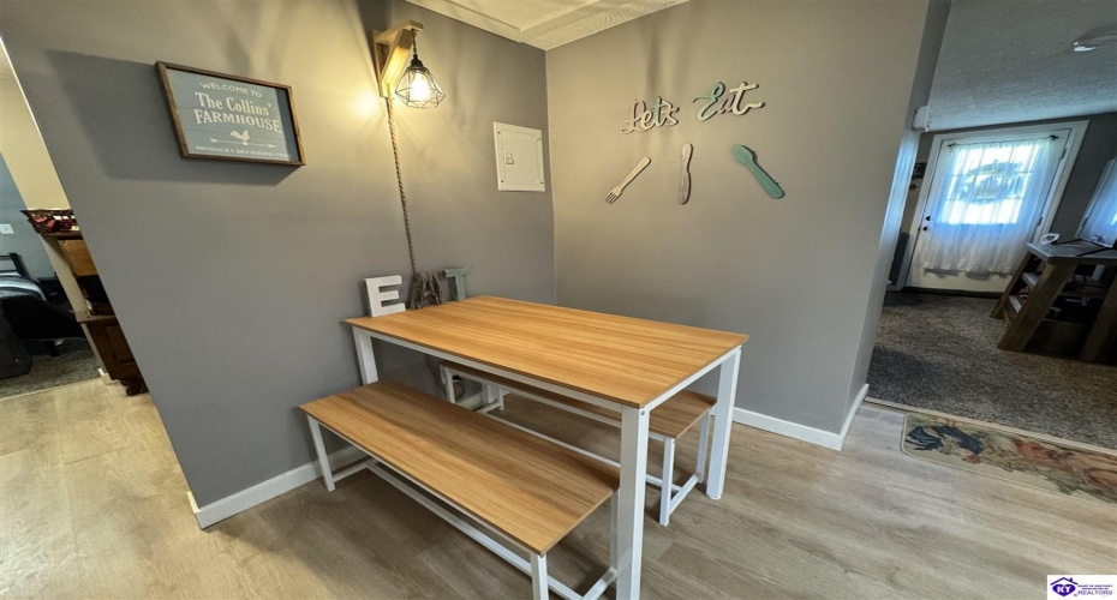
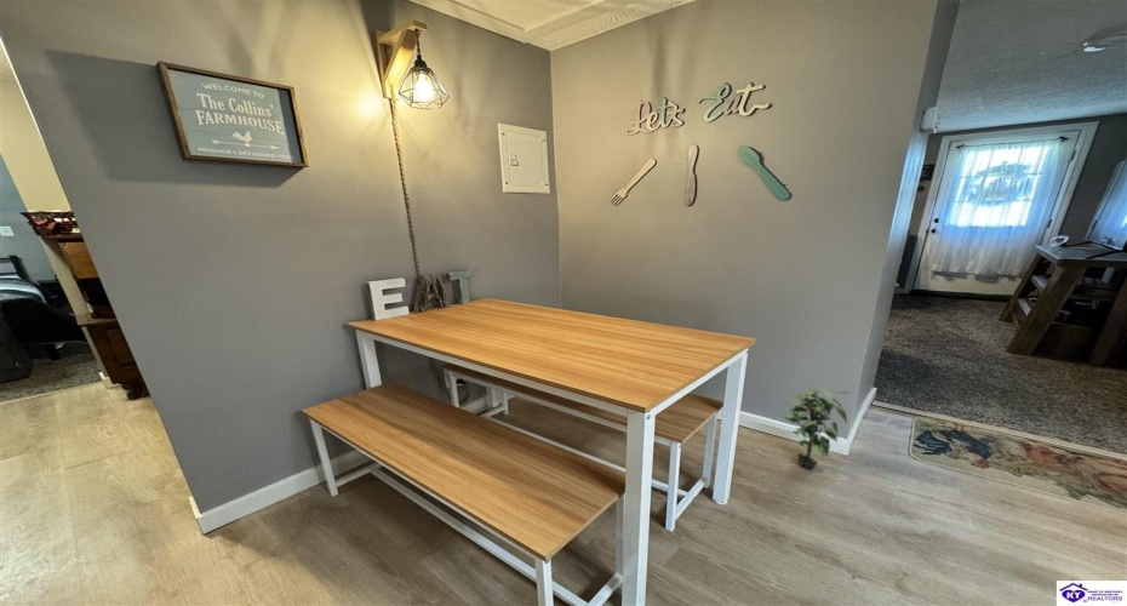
+ potted plant [782,384,852,470]
